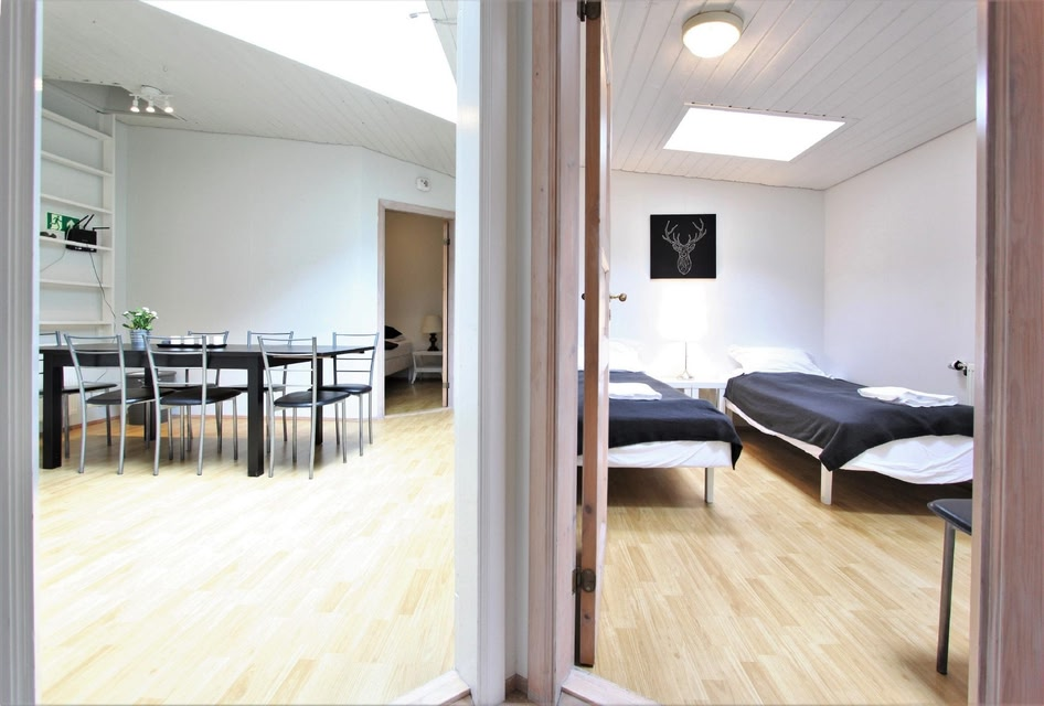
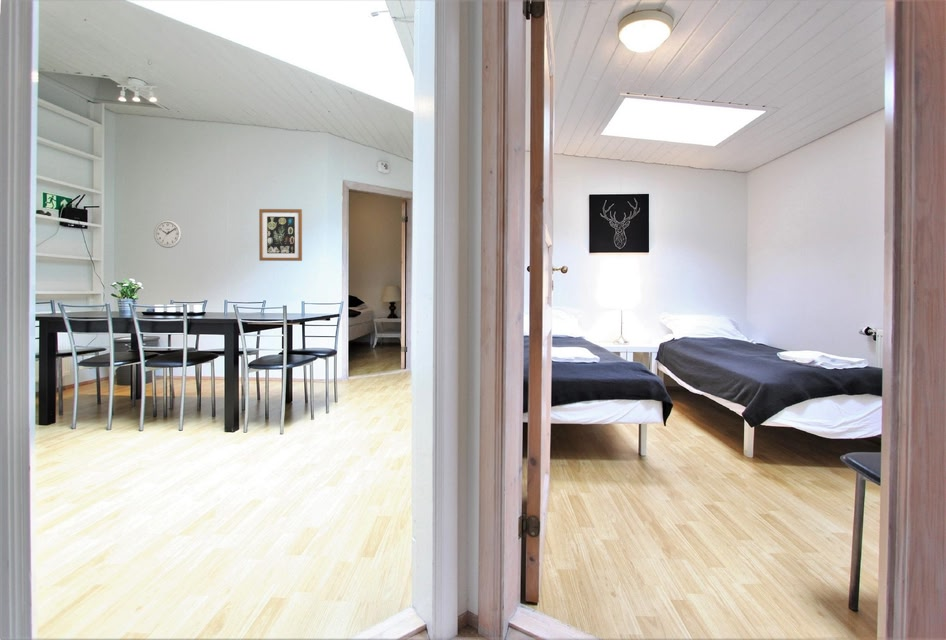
+ wall art [258,208,303,262]
+ wall clock [153,219,183,249]
